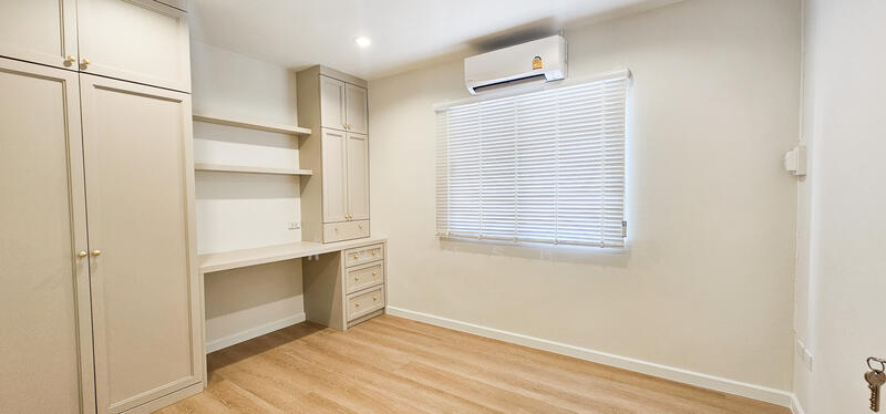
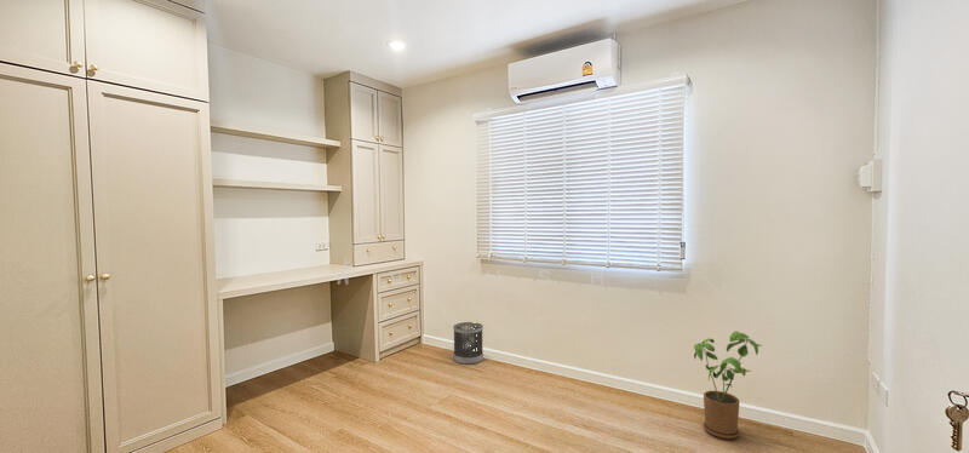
+ house plant [693,329,763,440]
+ wastebasket [452,321,484,366]
